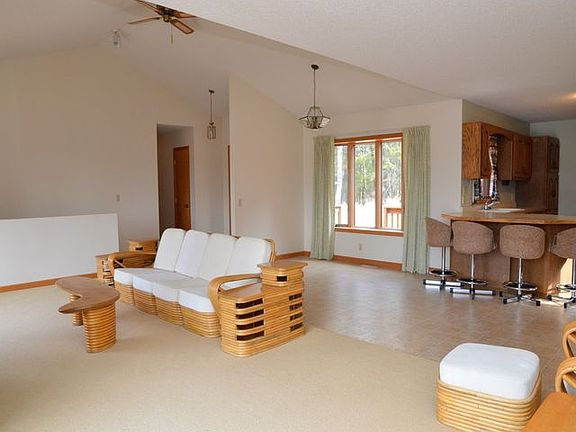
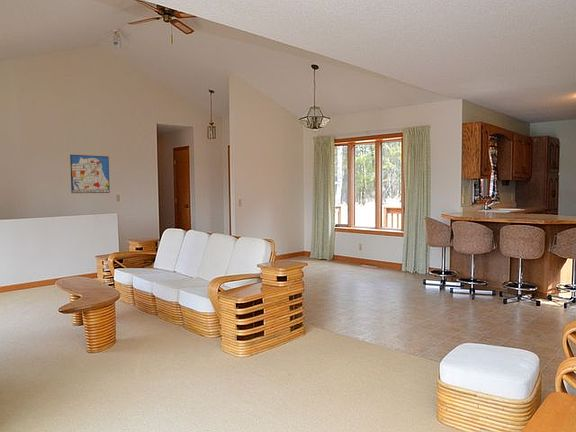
+ wall art [69,154,111,194]
